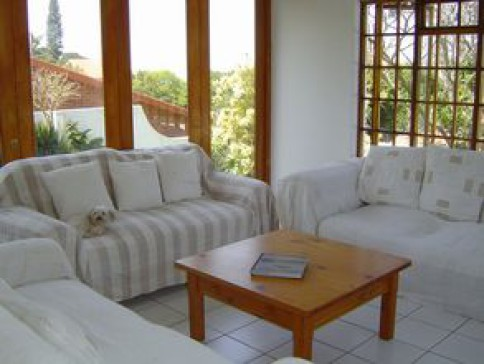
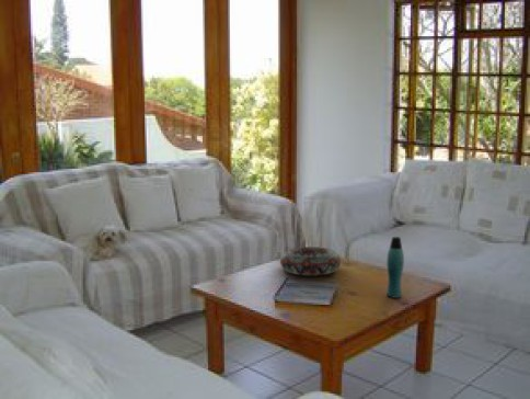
+ decorative bowl [279,246,342,276]
+ bottle [385,236,405,299]
